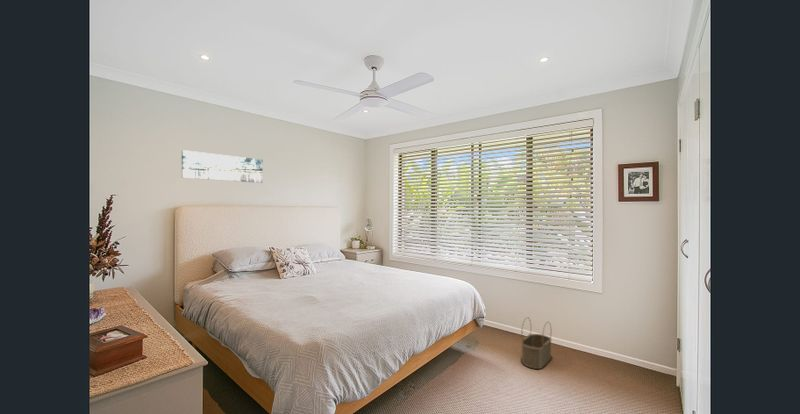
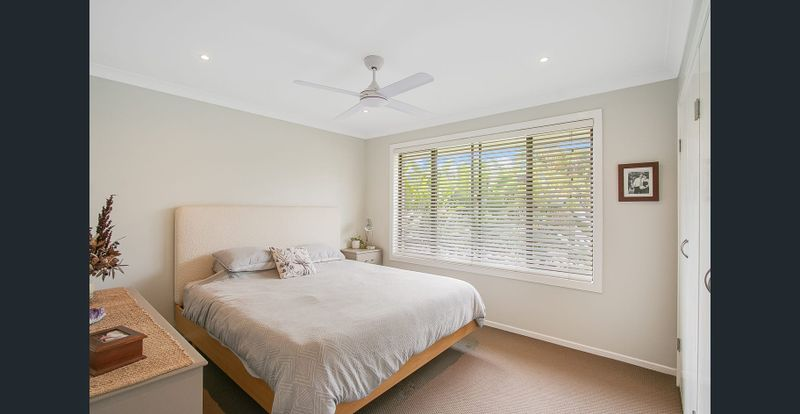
- wicker basket [520,316,552,370]
- wall art [180,149,264,184]
